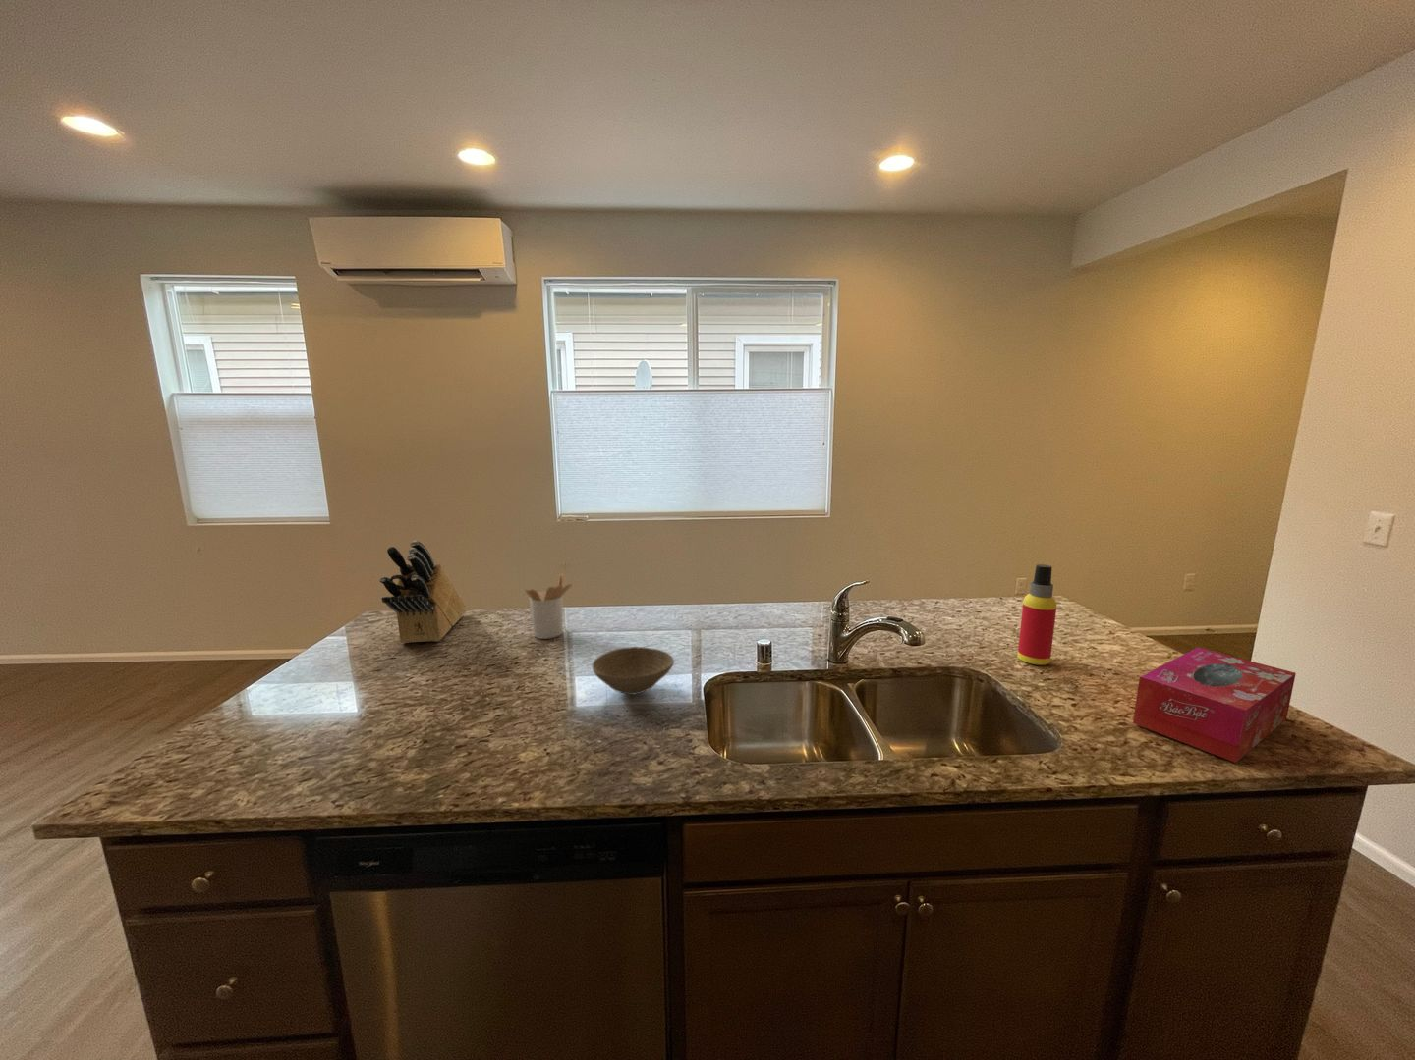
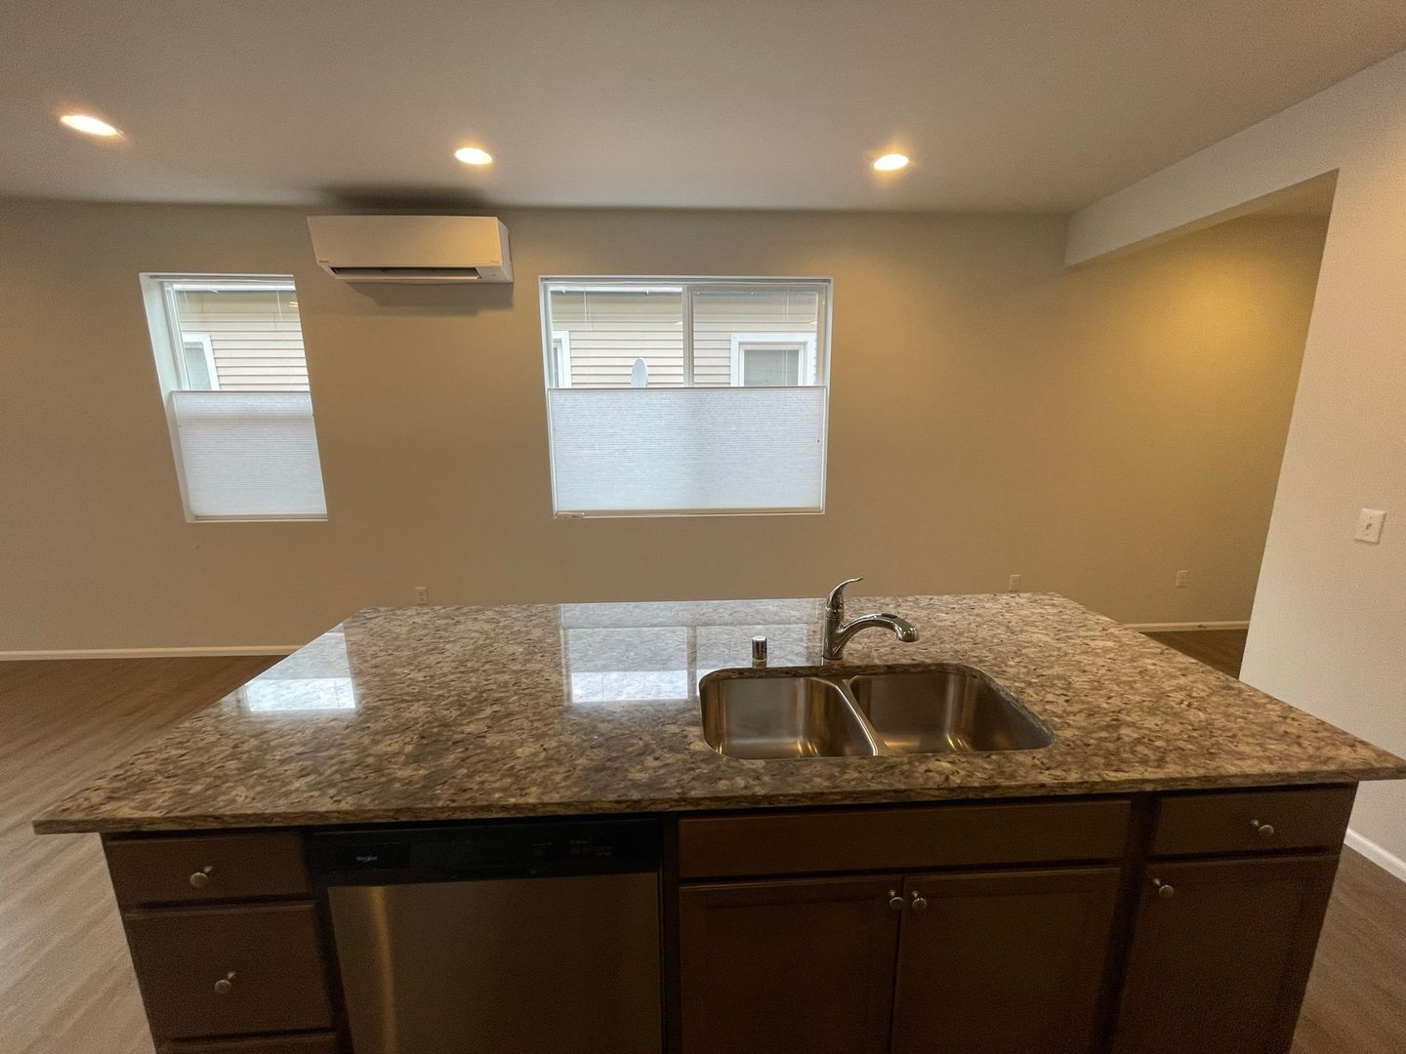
- bowl [592,646,675,696]
- tissue box [1132,647,1297,764]
- spray bottle [1016,563,1057,667]
- utensil holder [525,573,573,640]
- knife block [379,540,467,644]
